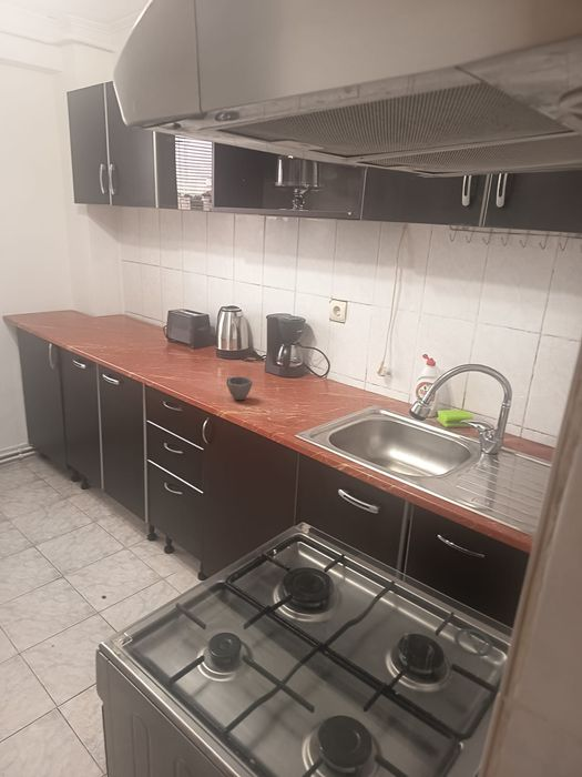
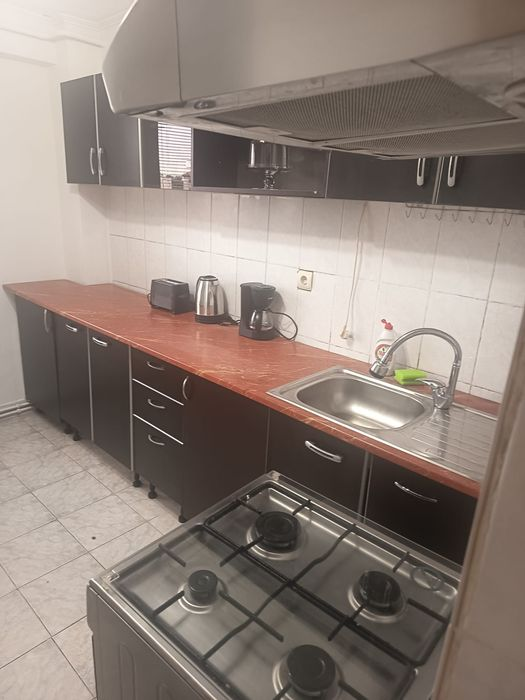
- cup [225,375,254,401]
